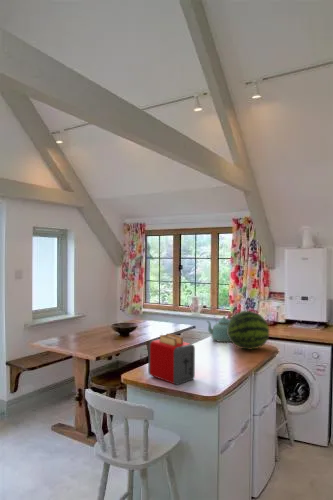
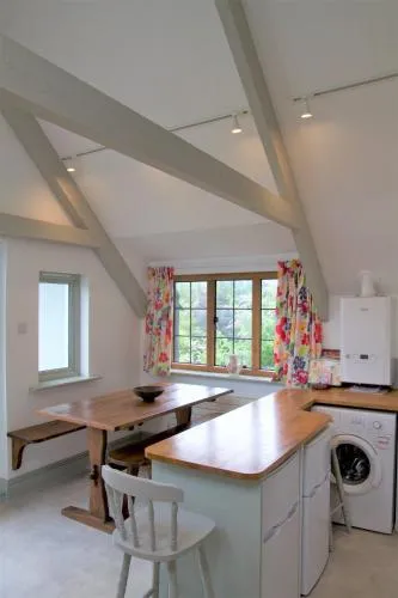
- toaster [147,332,196,386]
- kettle [206,310,232,343]
- fruit [227,310,270,351]
